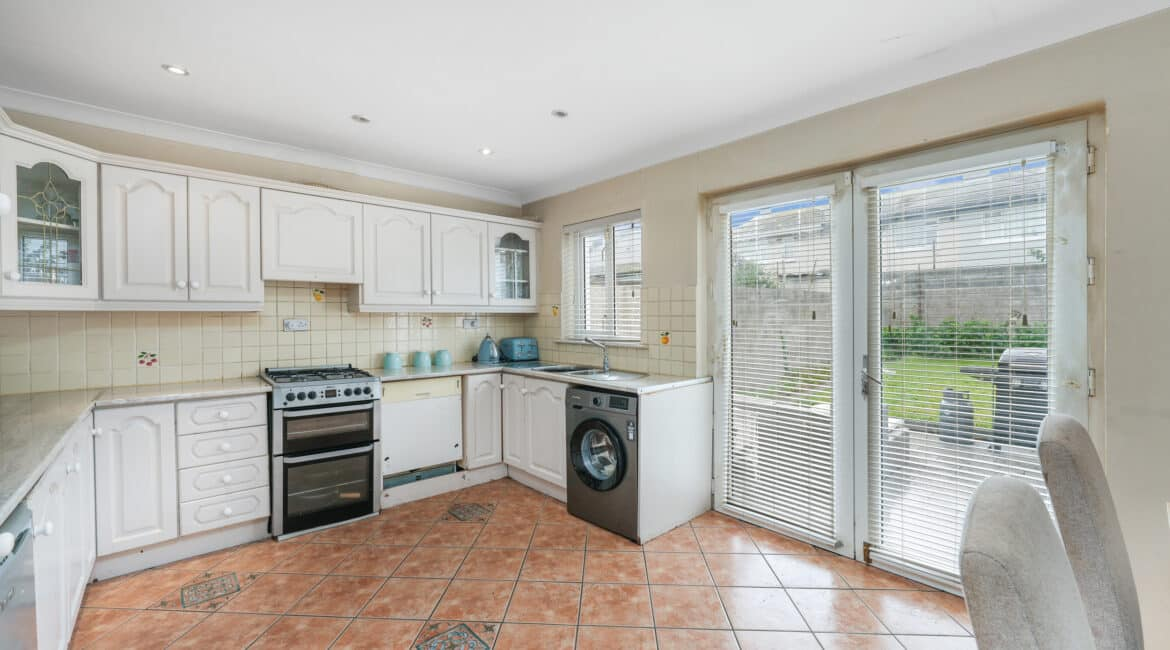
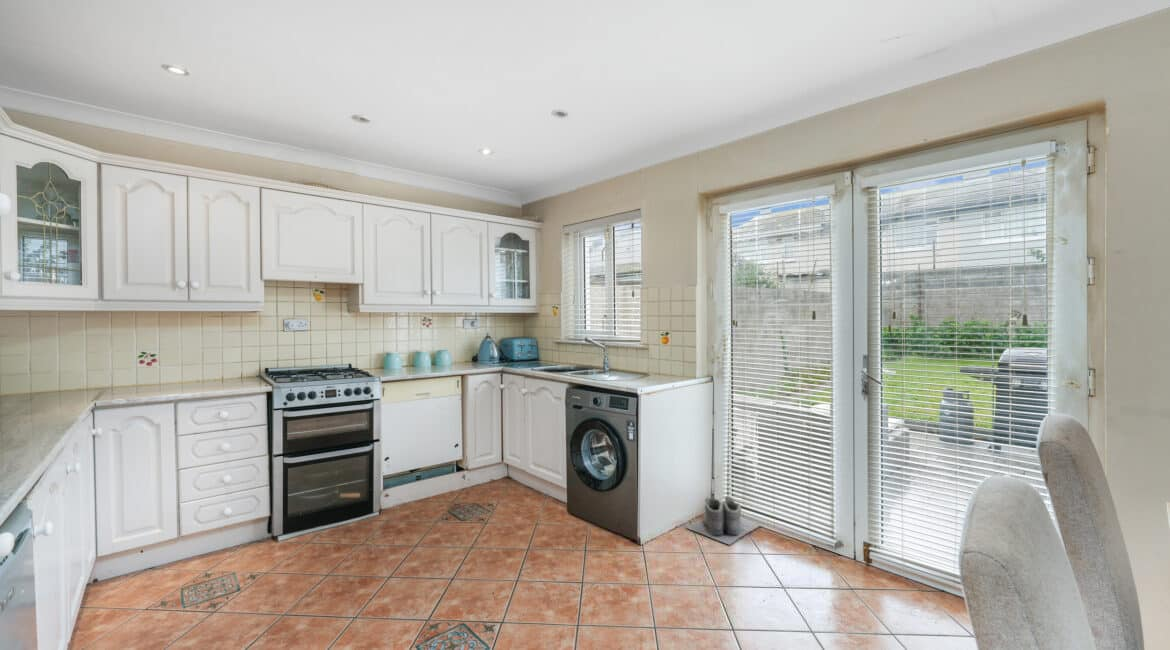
+ boots [684,495,761,546]
